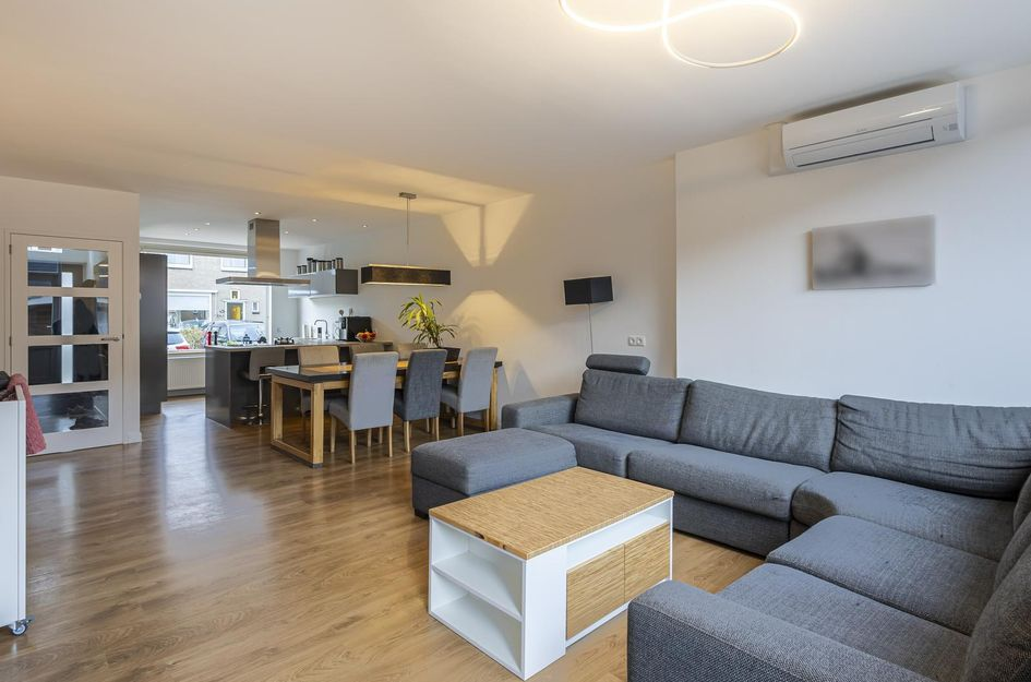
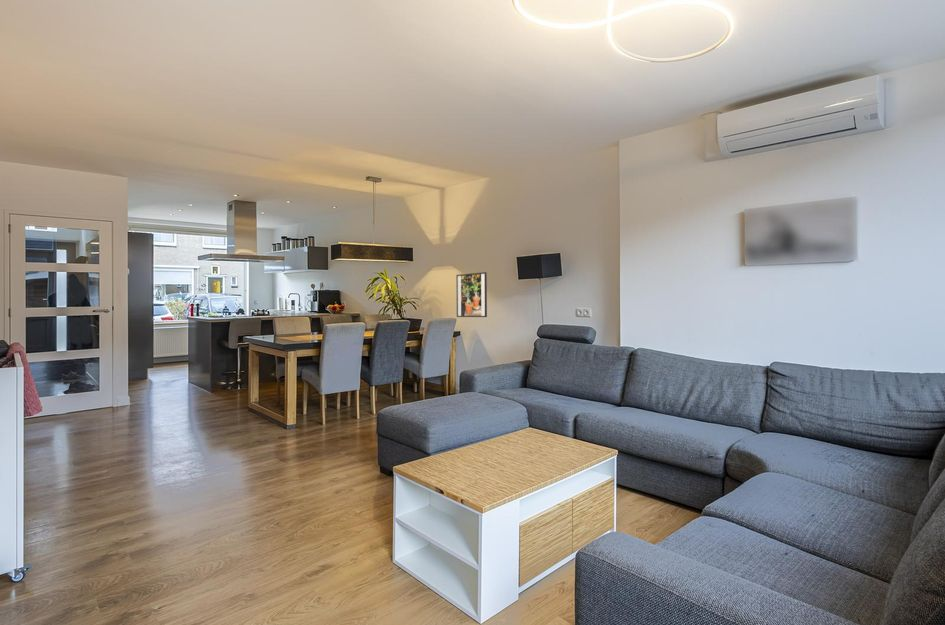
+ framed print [455,271,488,318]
